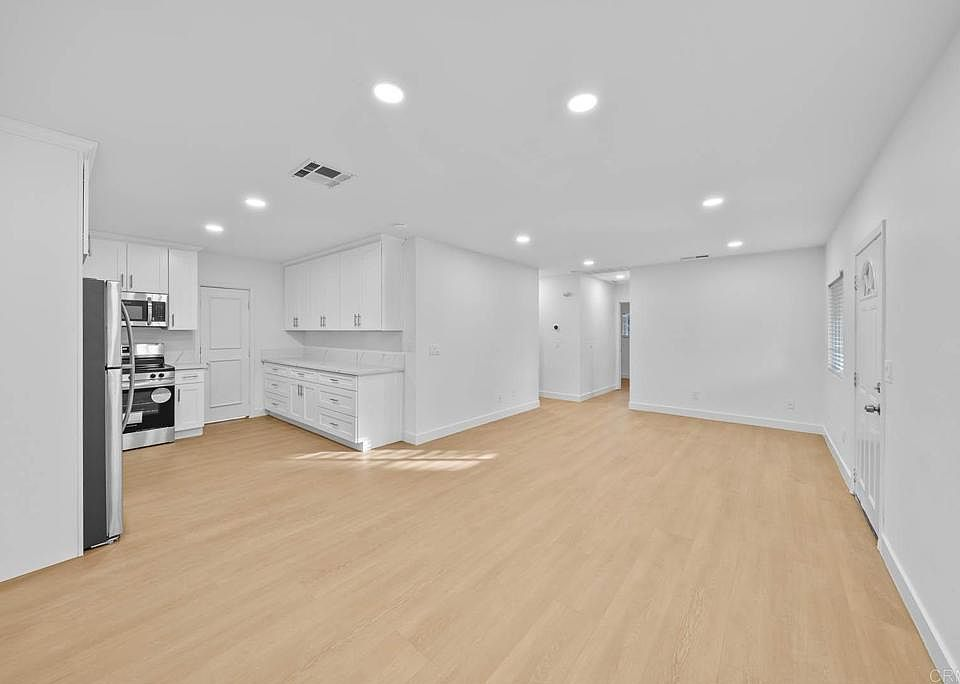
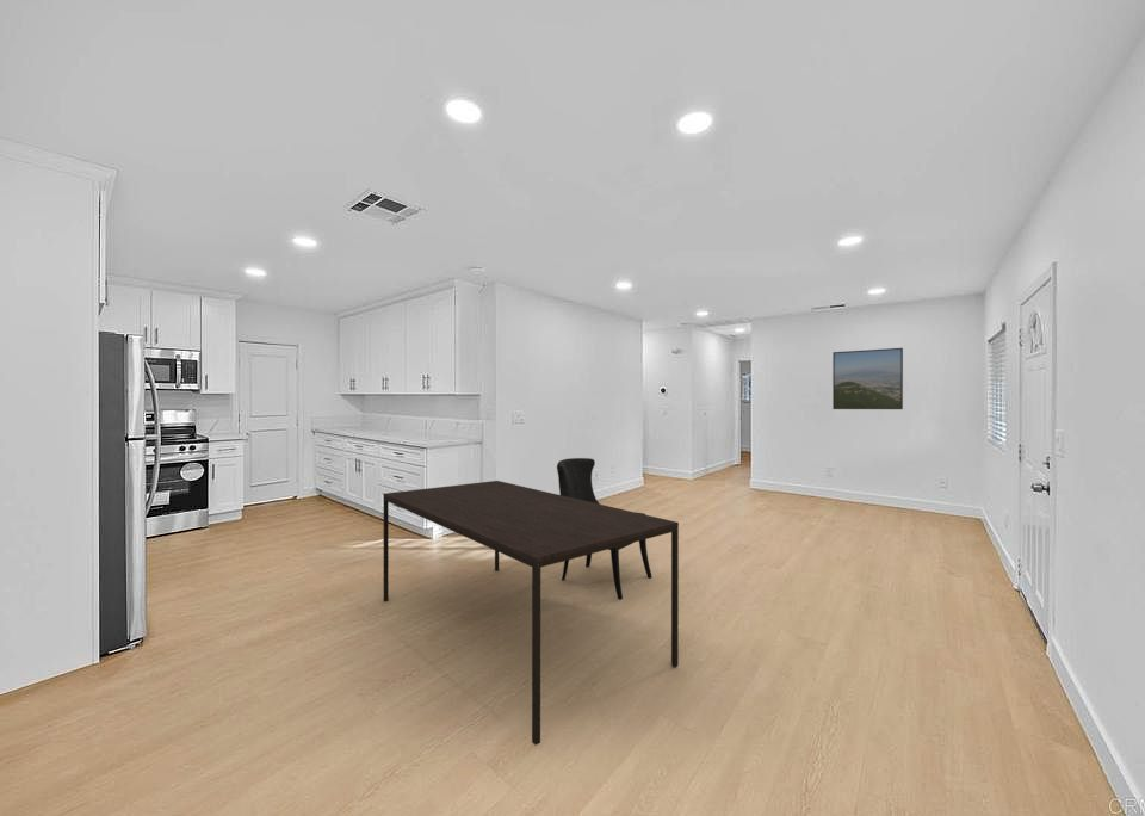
+ dining table [382,480,680,747]
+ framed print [831,347,904,410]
+ dining chair [556,457,654,600]
